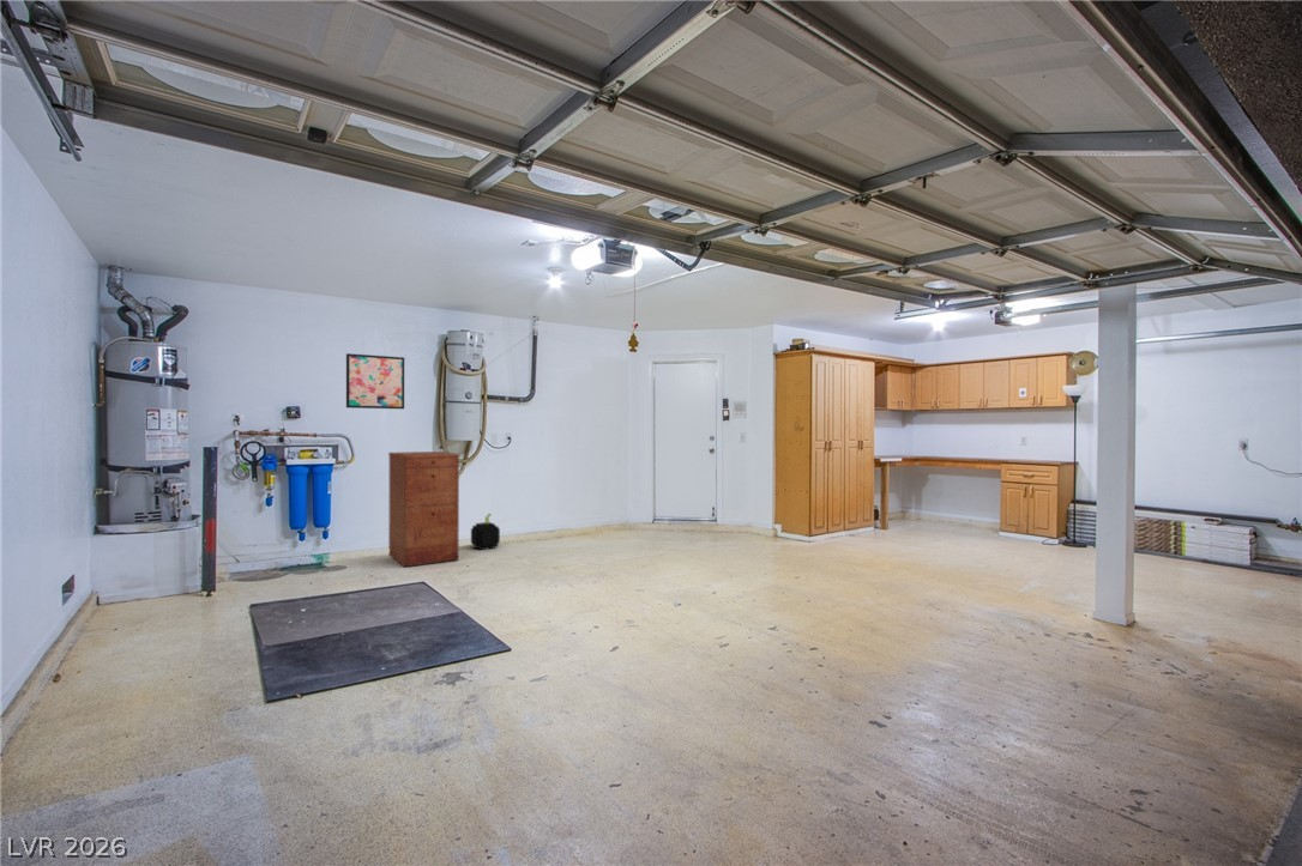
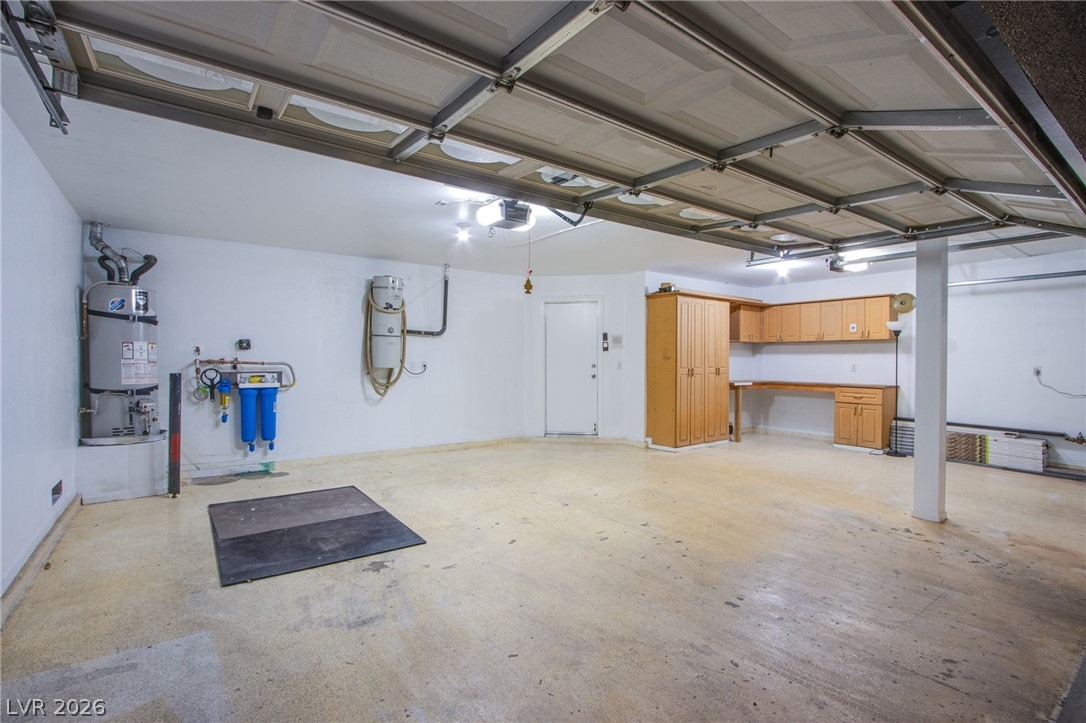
- wall art [345,352,405,410]
- filing cabinet [387,450,462,568]
- plant pot [470,513,501,551]
